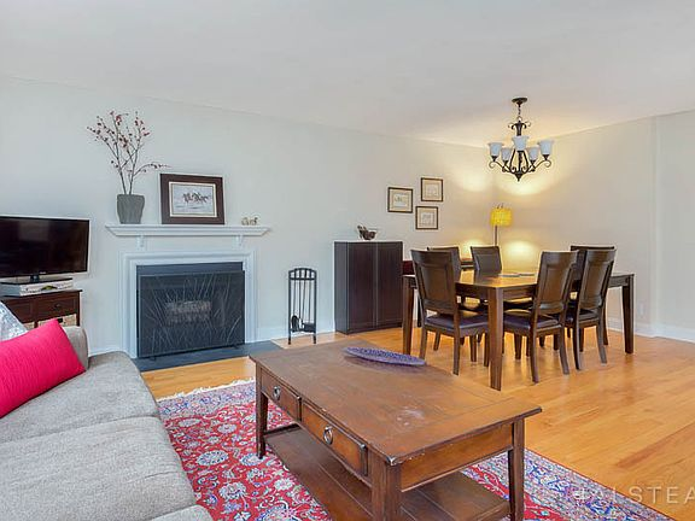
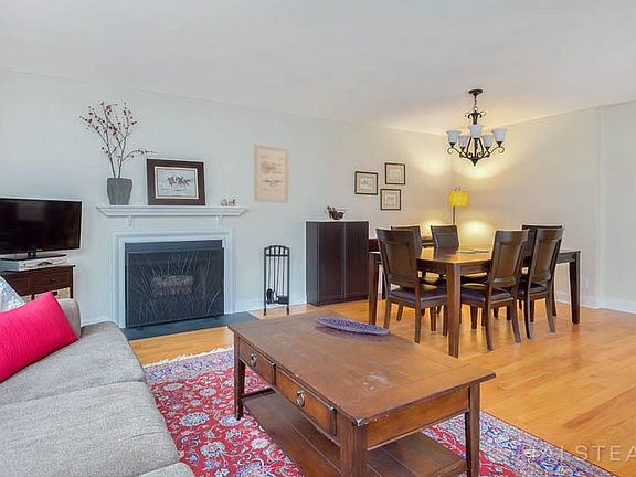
+ wall art [254,144,290,204]
